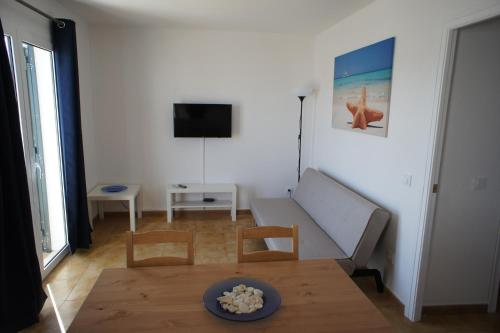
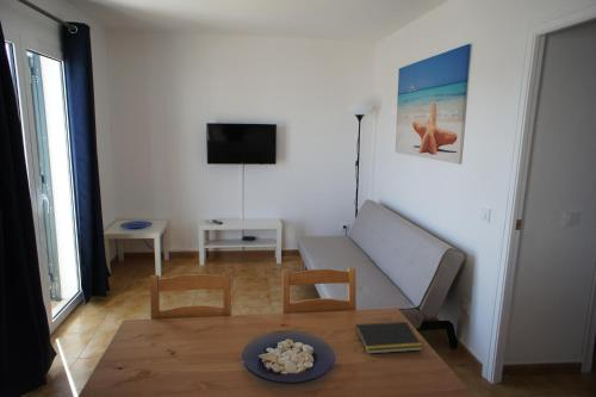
+ notepad [354,321,424,355]
